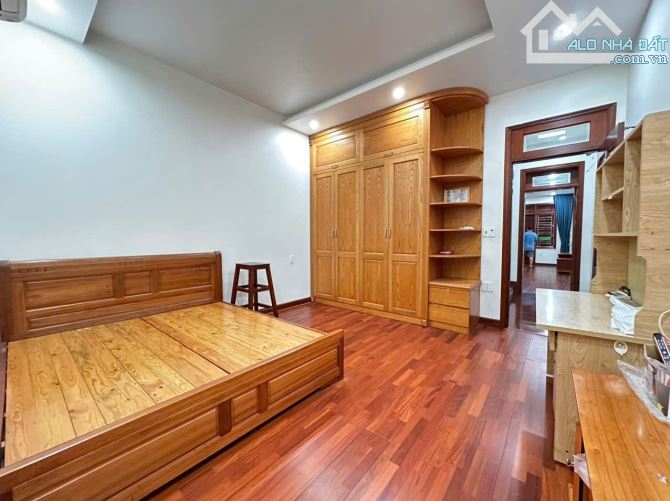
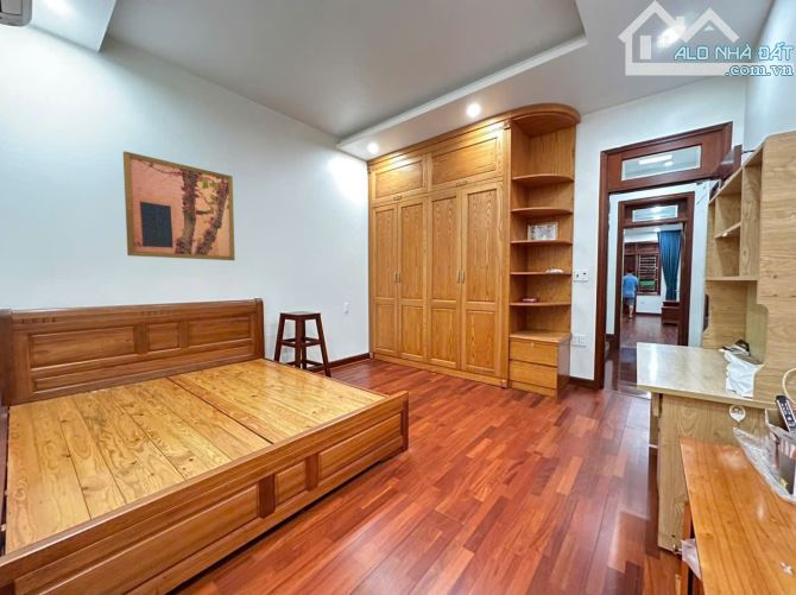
+ wall art [122,150,236,261]
